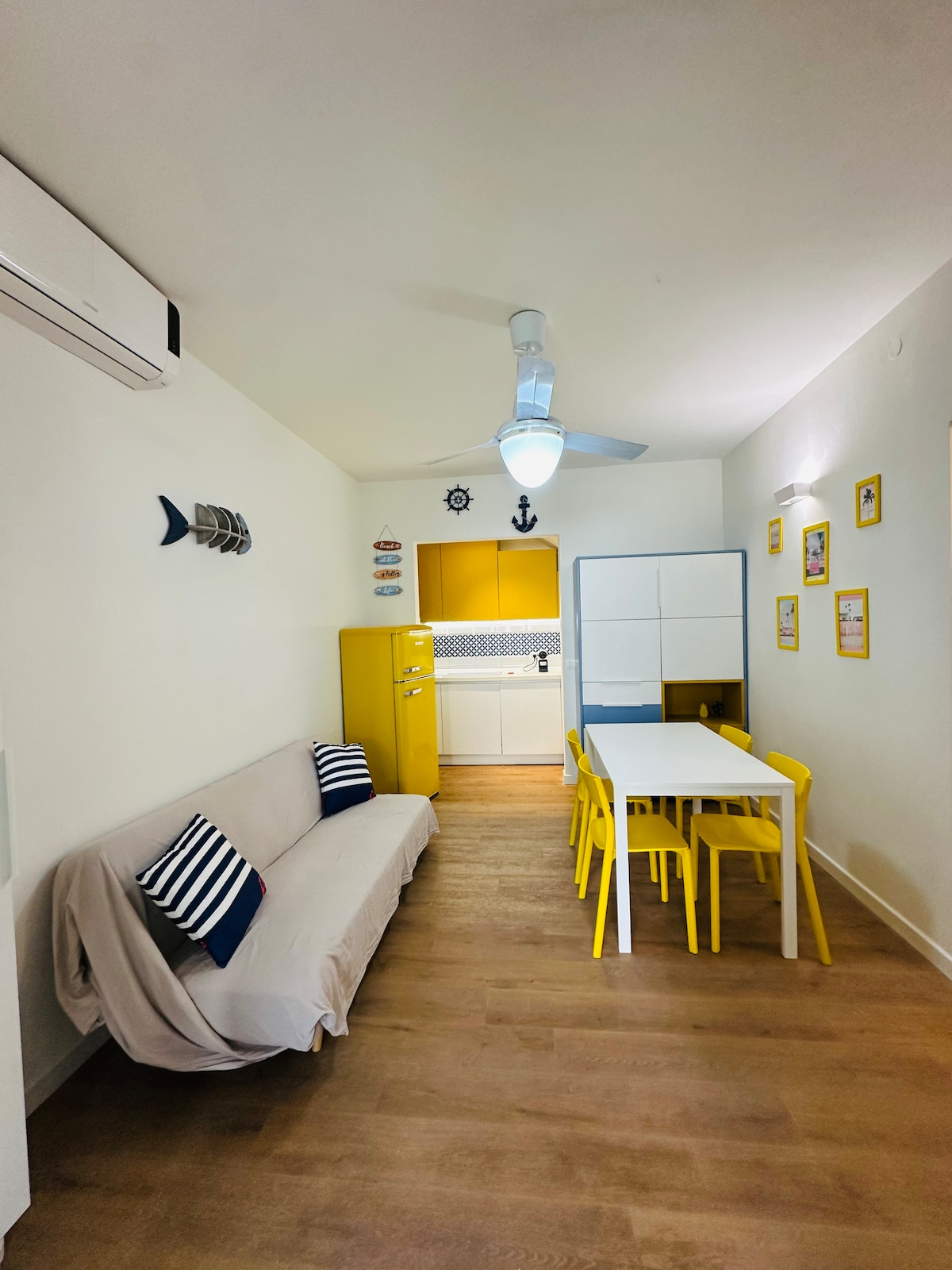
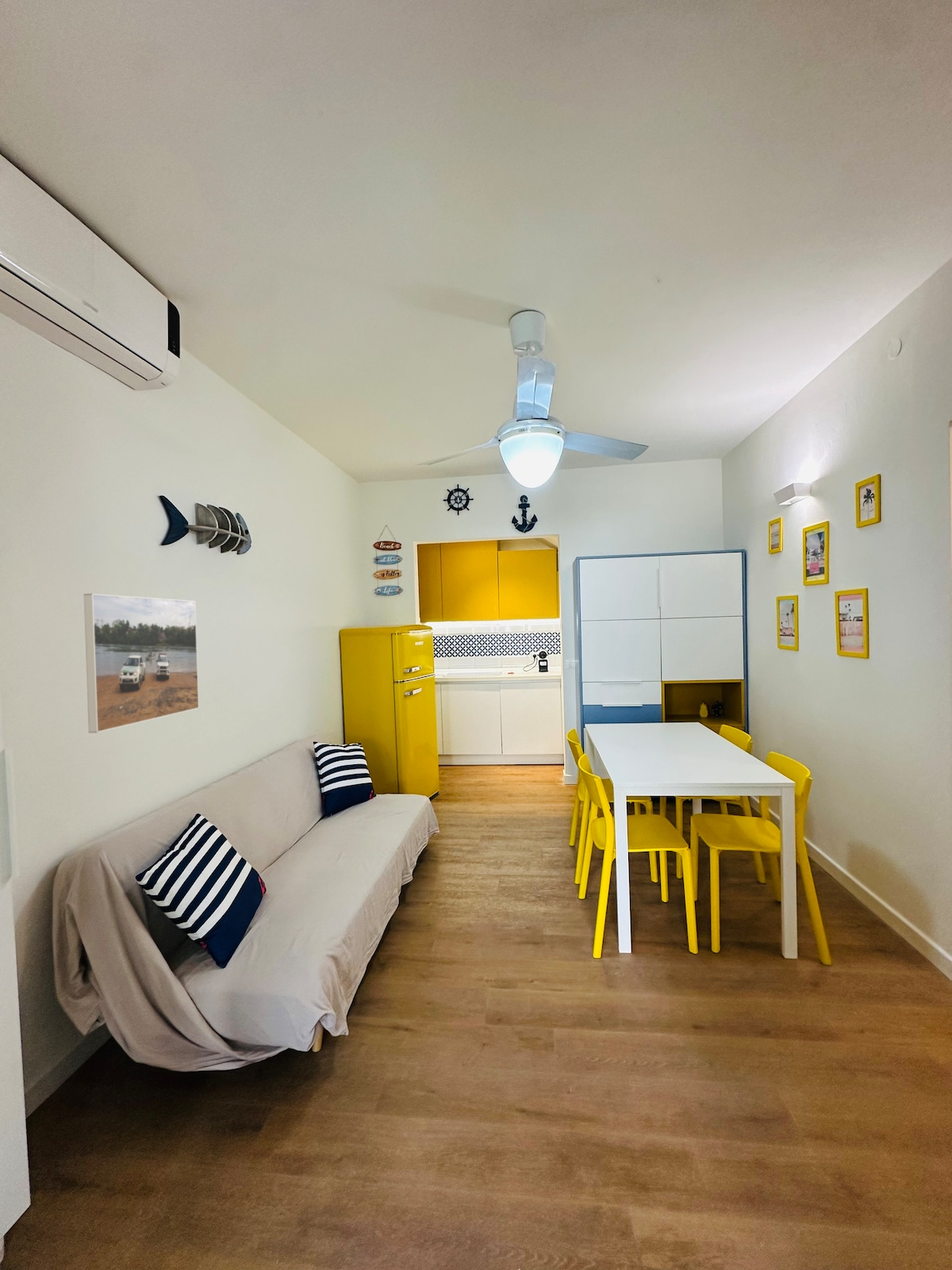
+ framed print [83,593,200,733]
